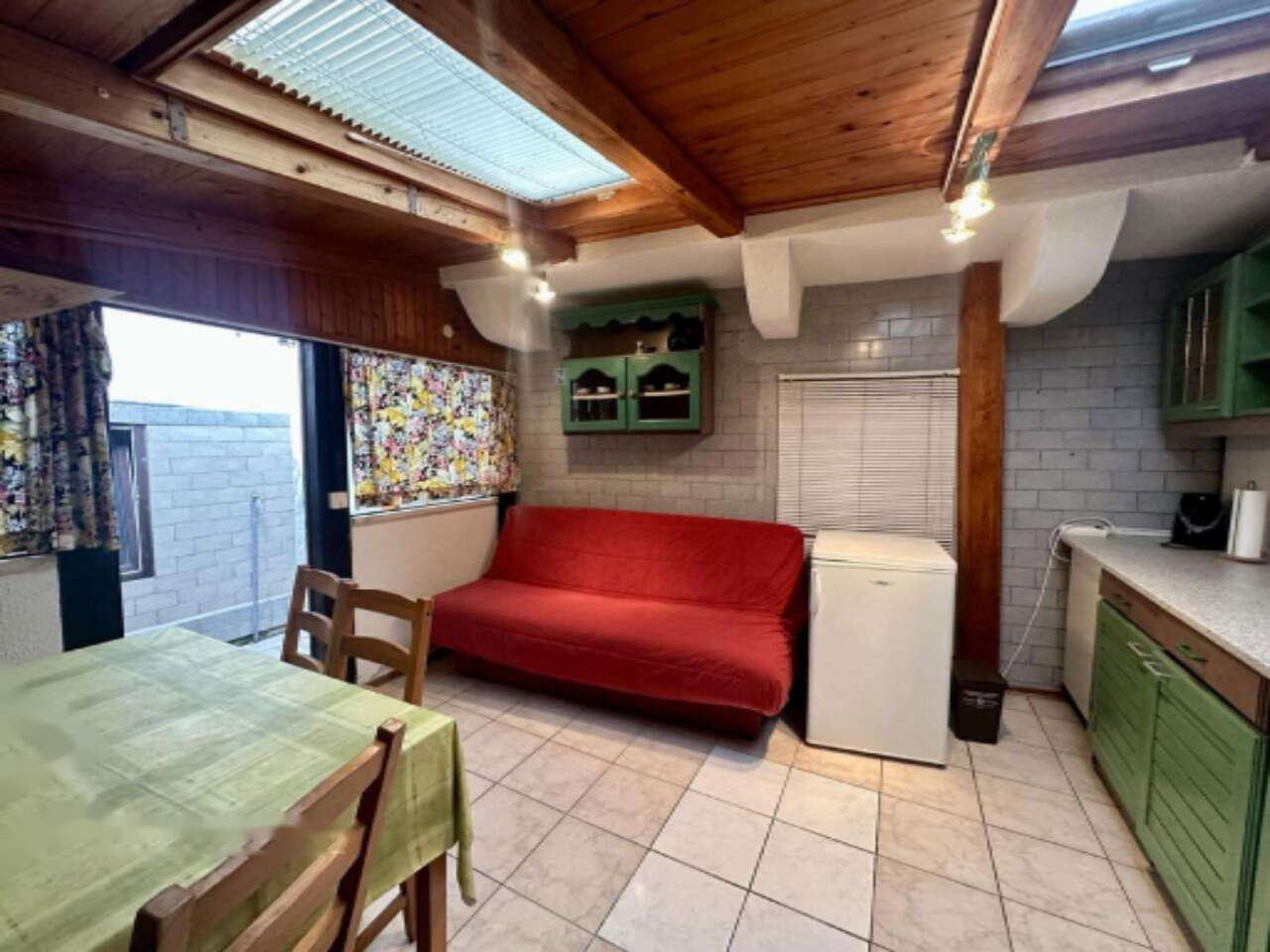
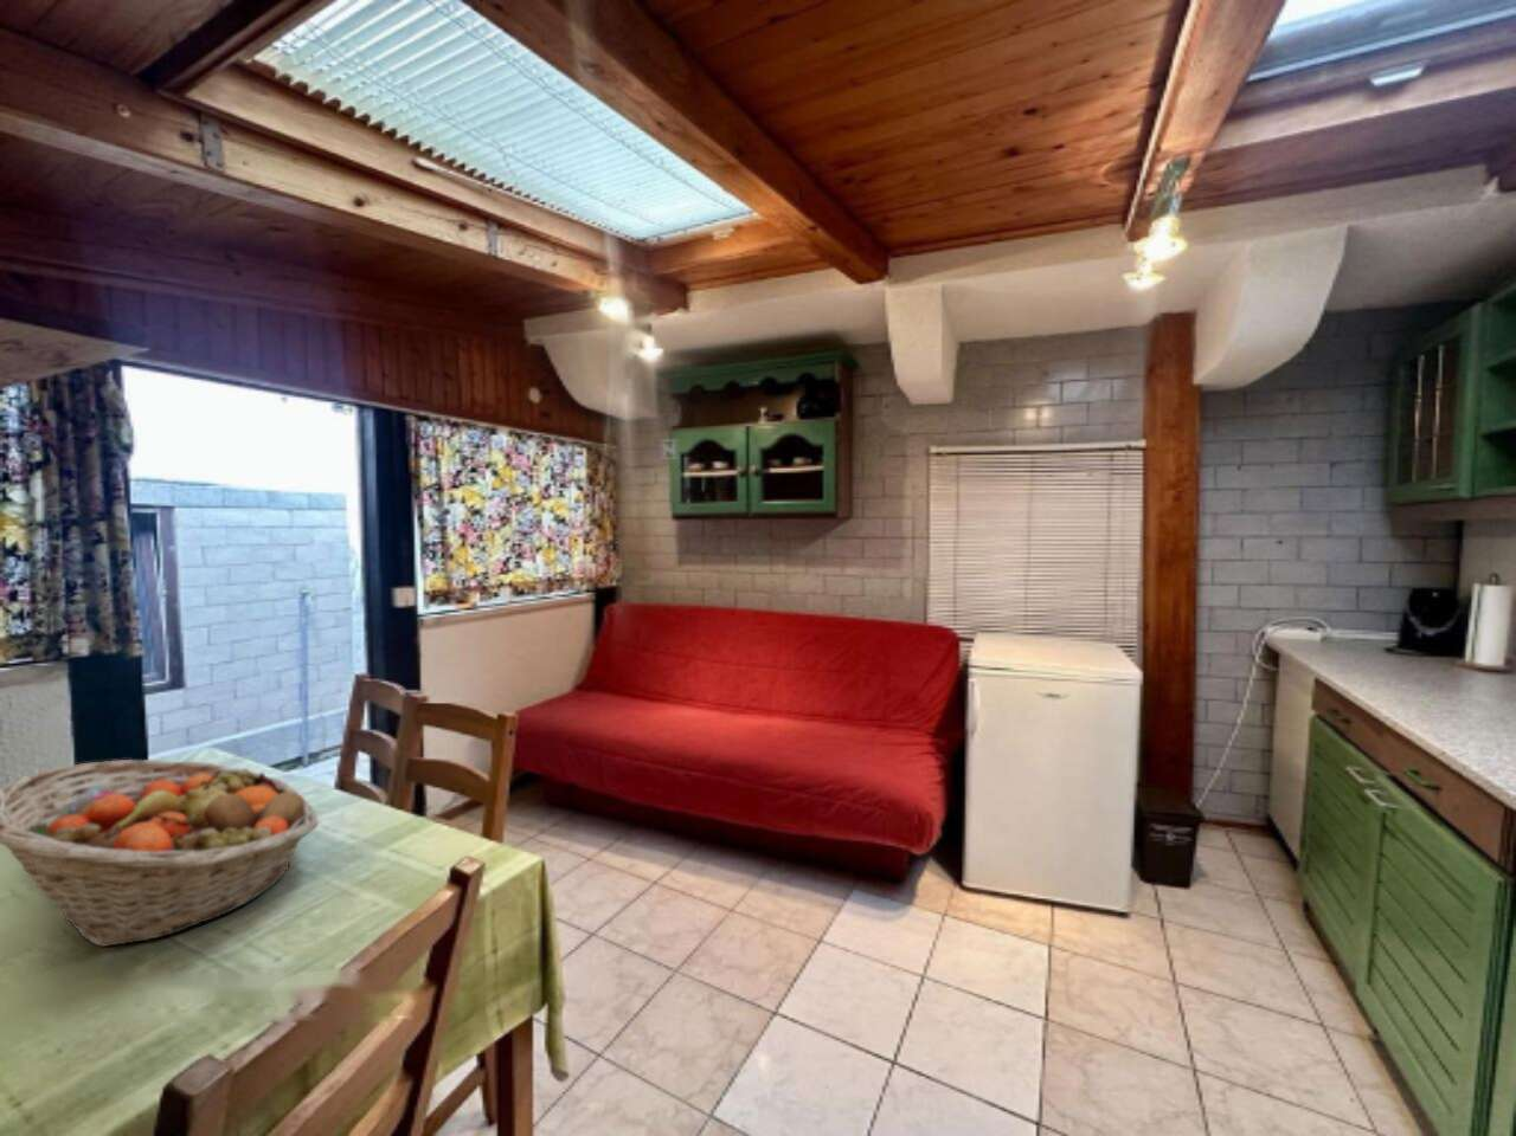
+ fruit basket [0,759,320,947]
